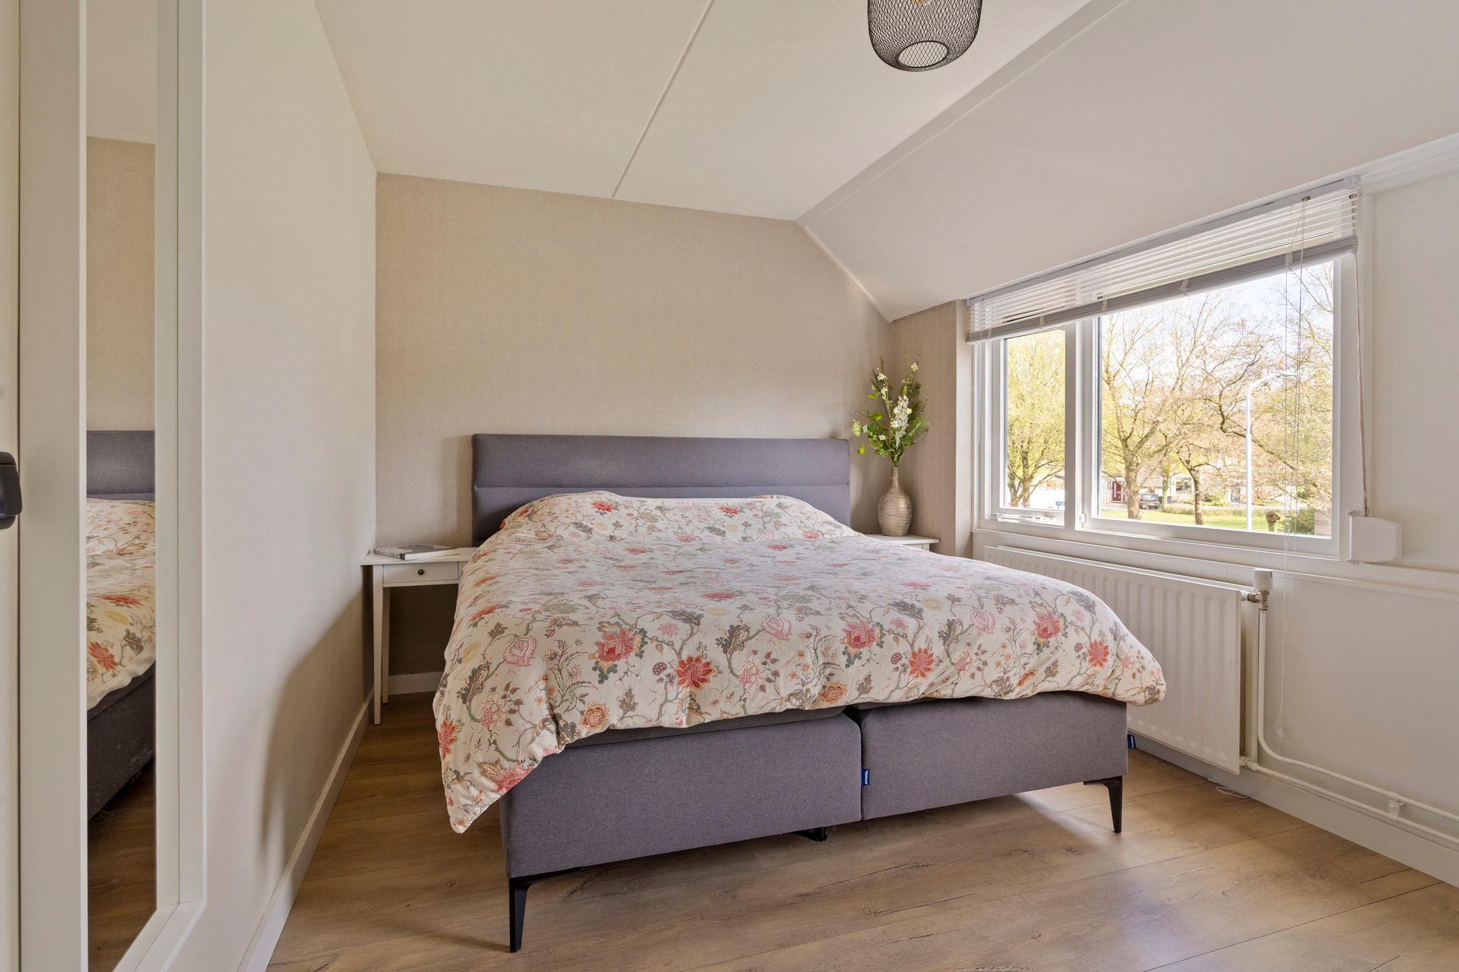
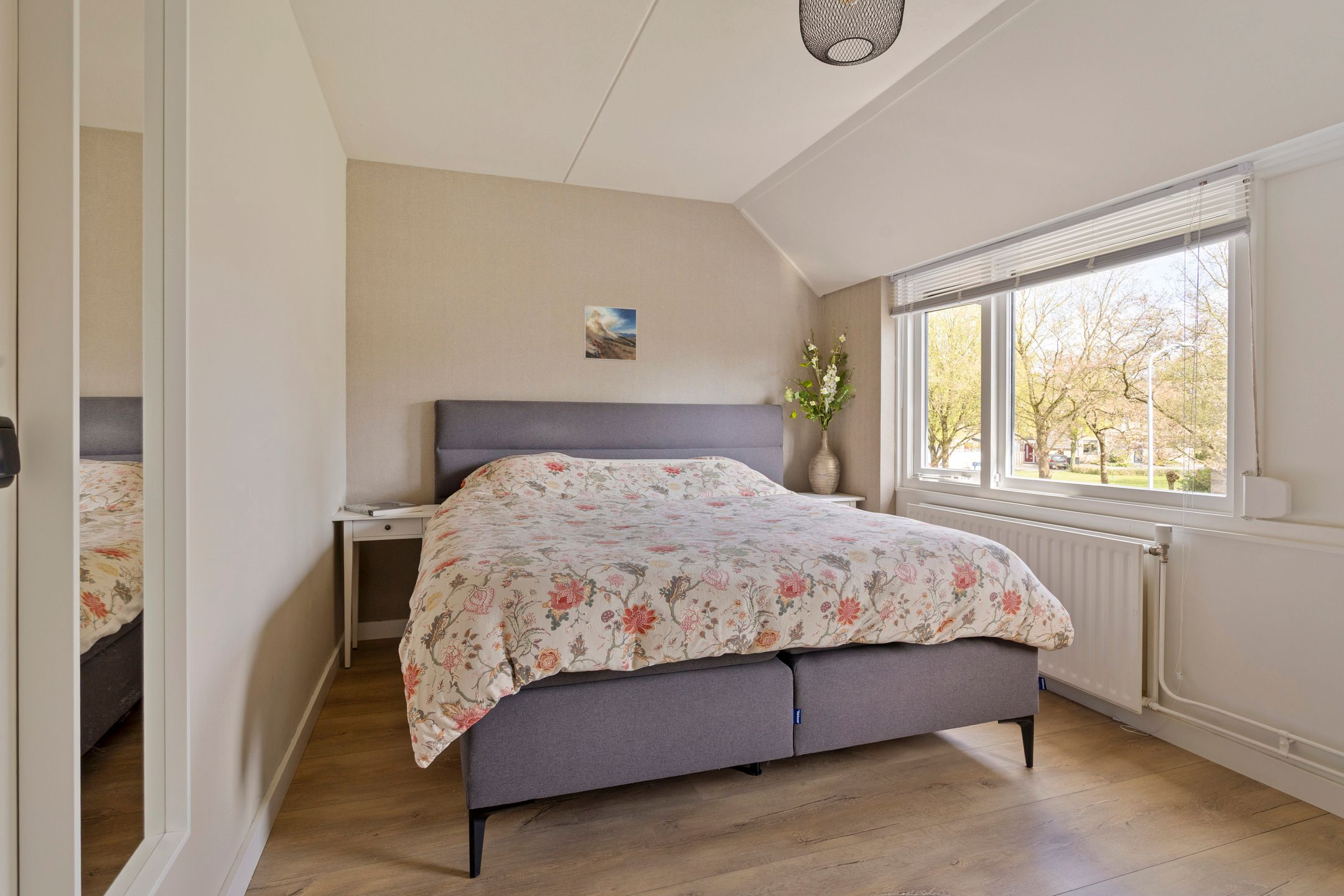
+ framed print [583,305,638,362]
